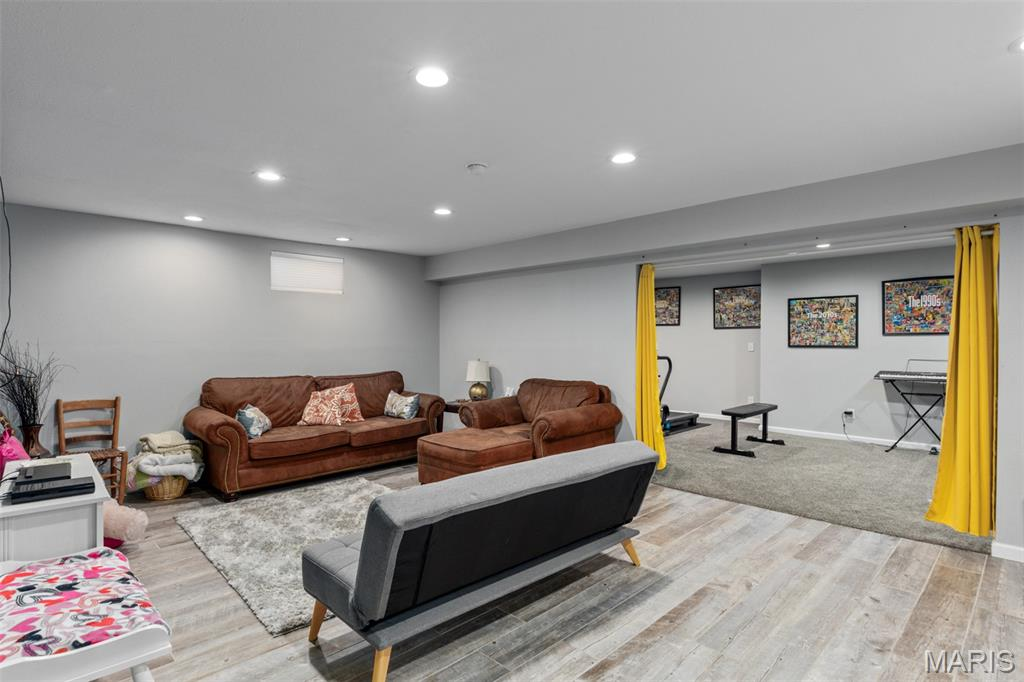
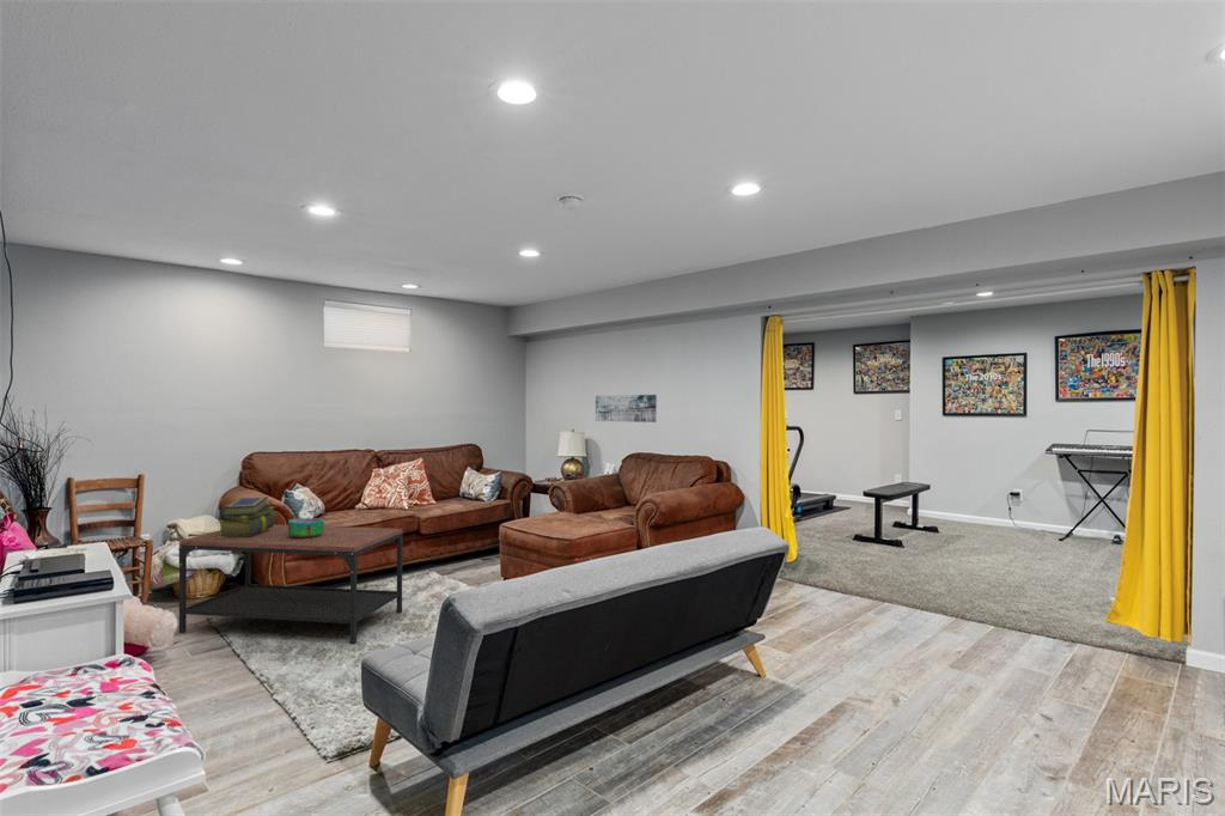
+ stack of books [217,495,275,537]
+ wall art [595,394,658,424]
+ coffee table [178,523,404,645]
+ decorative bowl [287,517,325,538]
